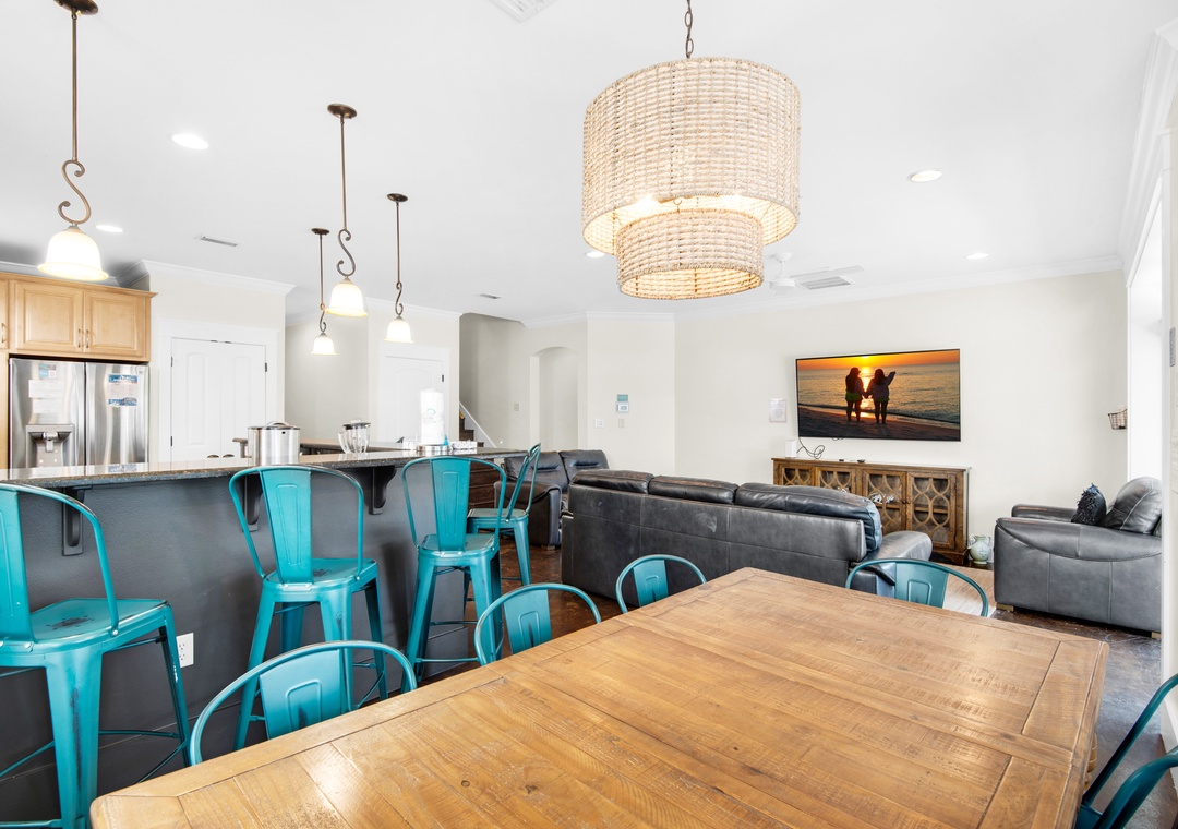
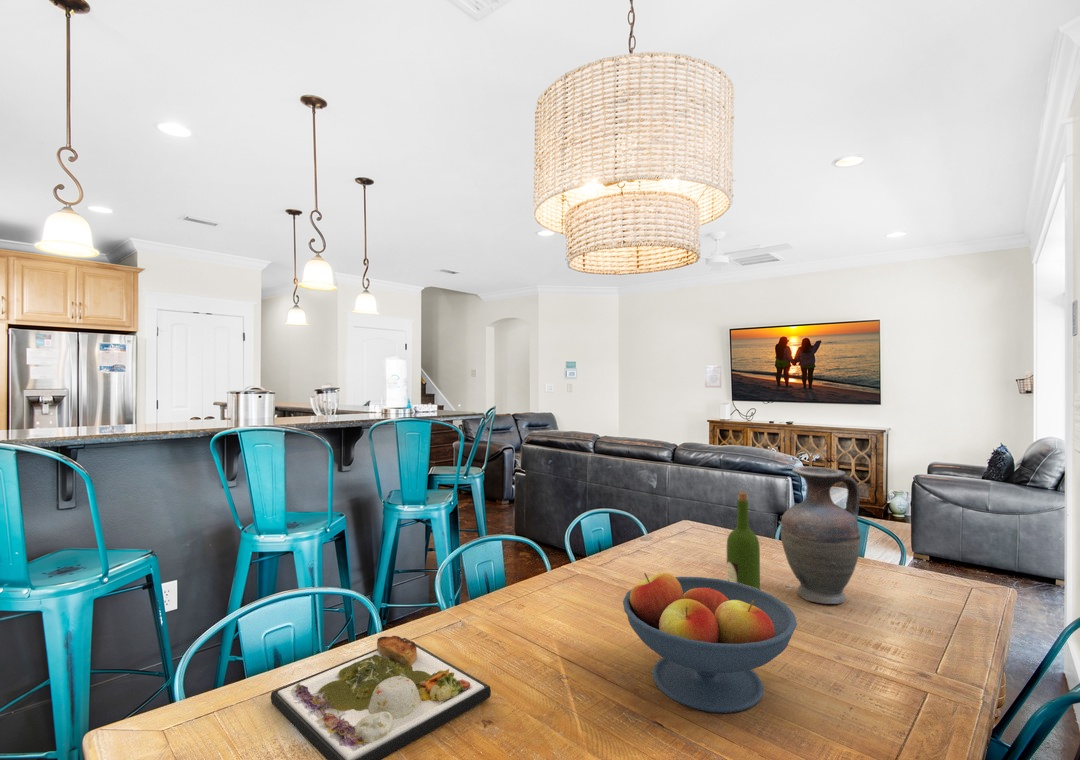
+ fruit bowl [622,572,798,714]
+ vase [780,465,862,605]
+ wine bottle [726,491,761,590]
+ dinner plate [270,635,492,760]
